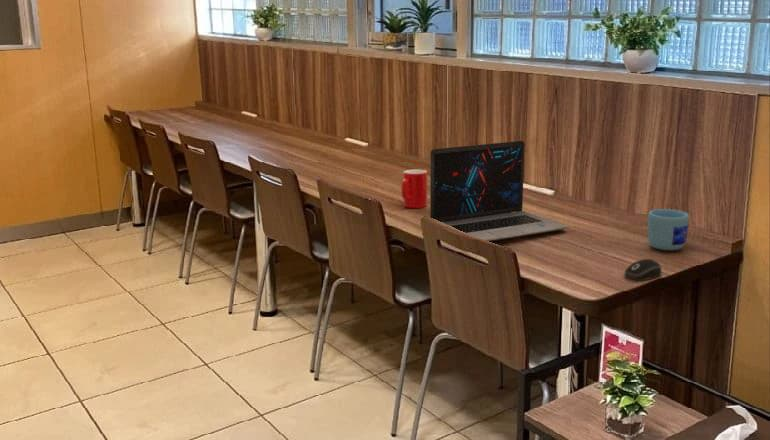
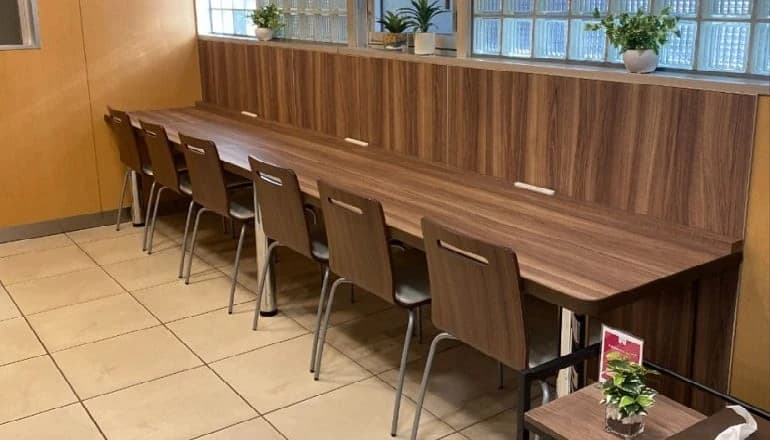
- laptop [429,140,569,242]
- mug [647,208,690,251]
- cup [401,169,428,209]
- computer mouse [623,258,662,281]
